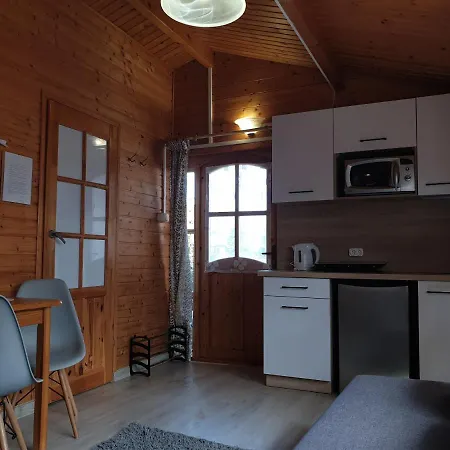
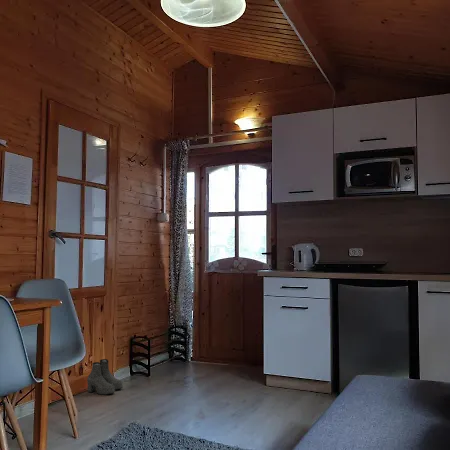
+ boots [86,358,124,396]
